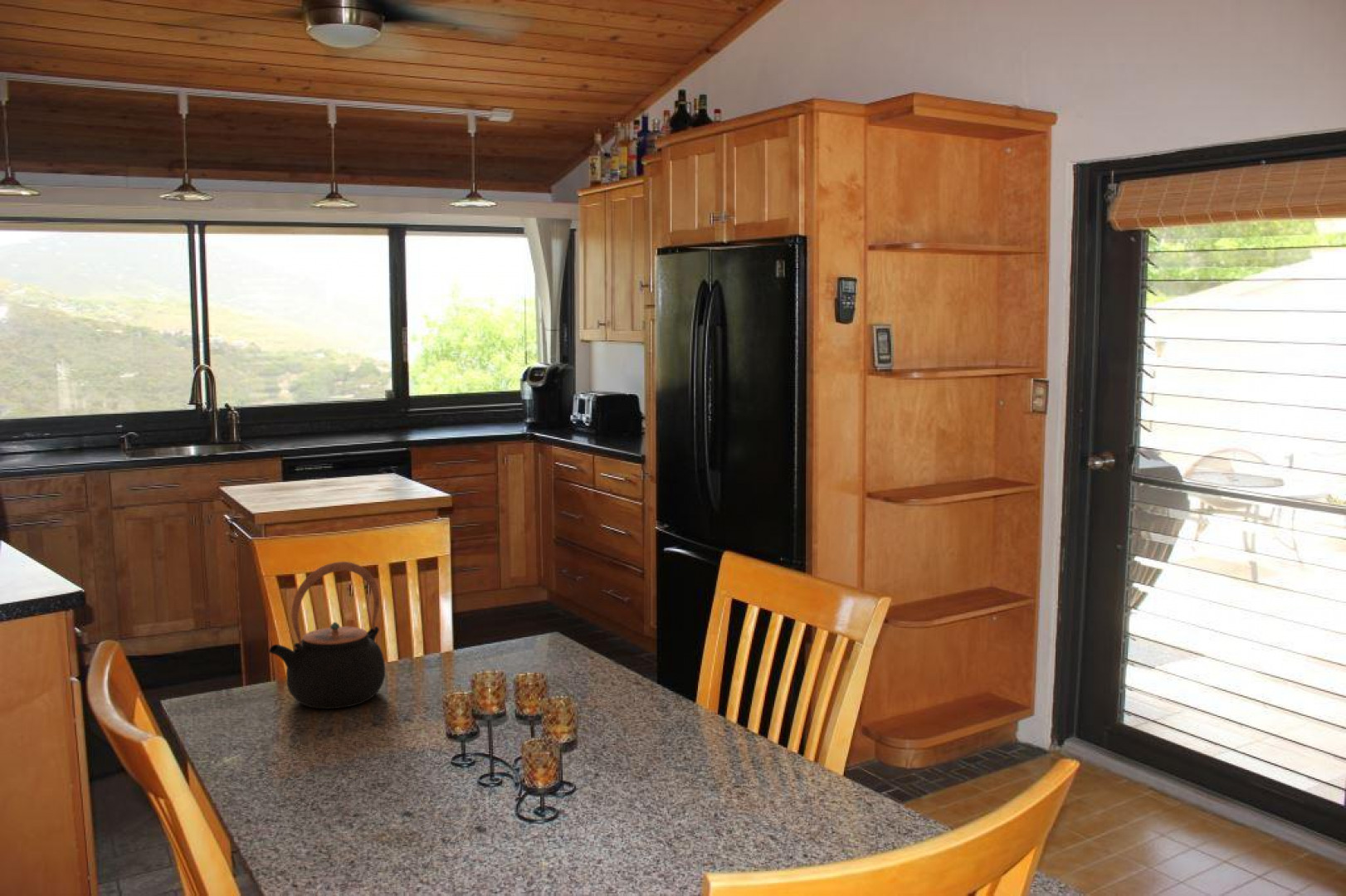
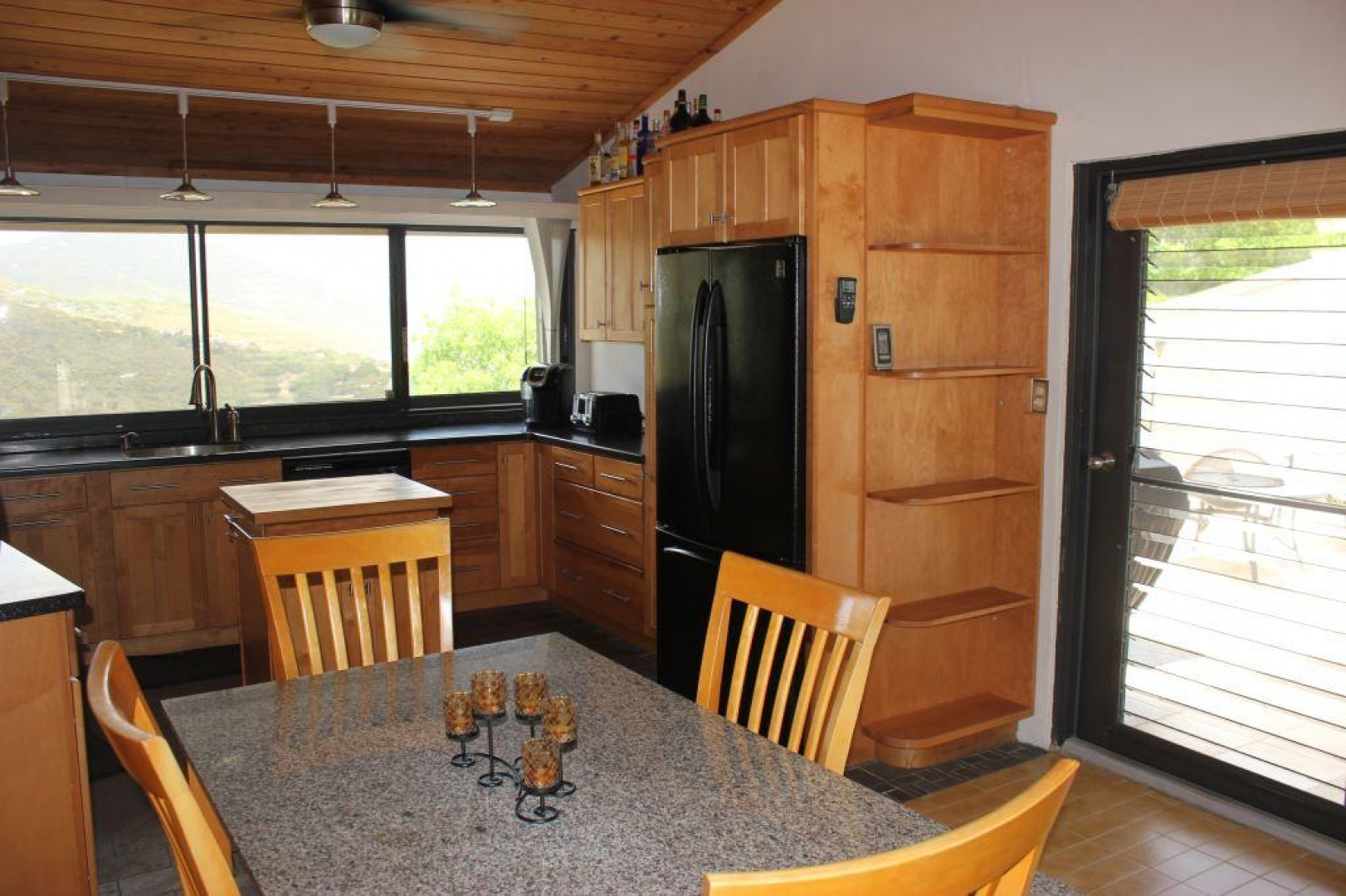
- teapot [268,561,386,709]
